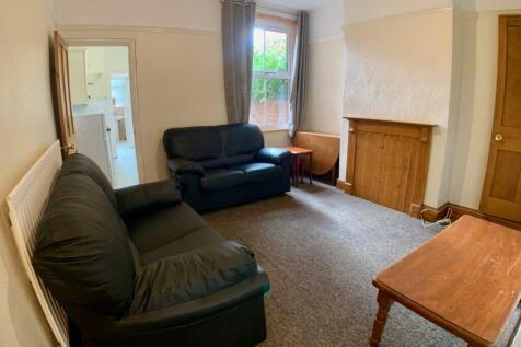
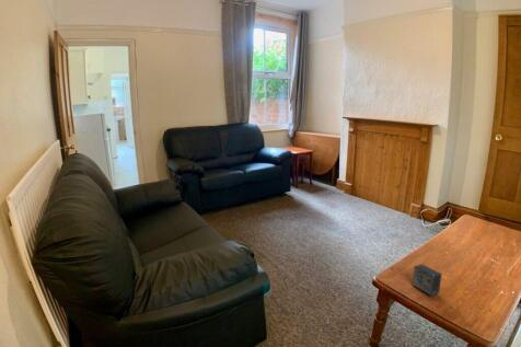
+ small box [412,263,443,297]
